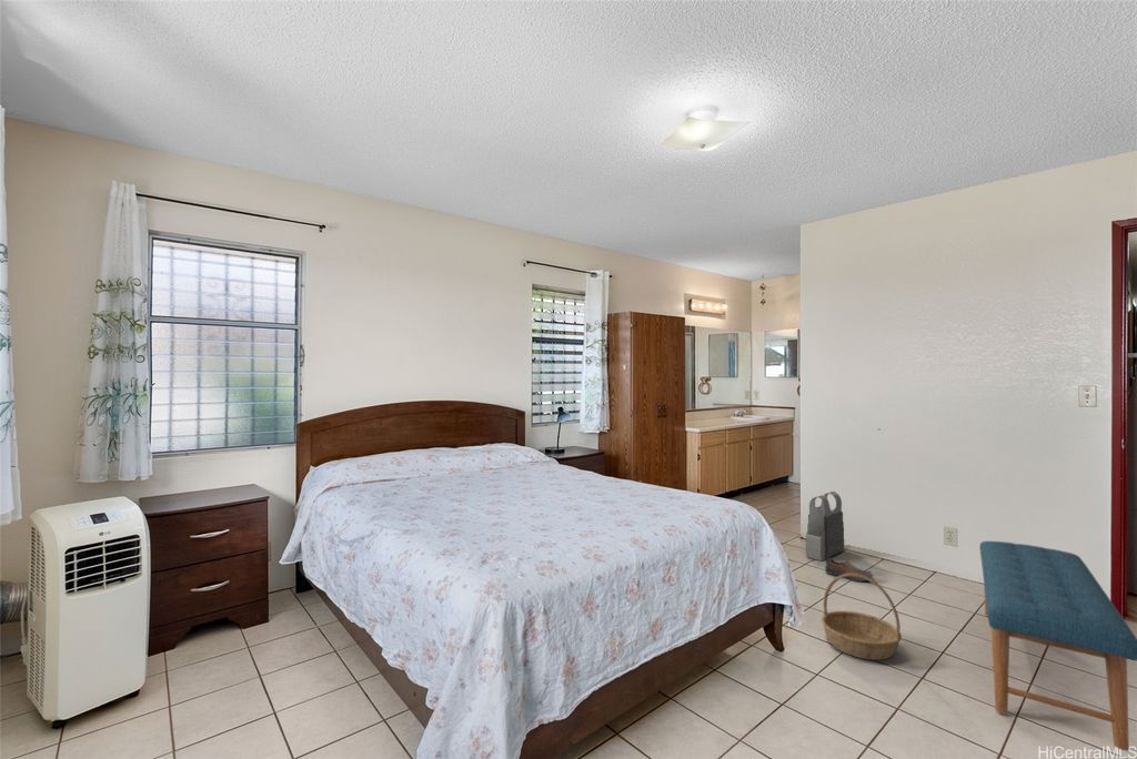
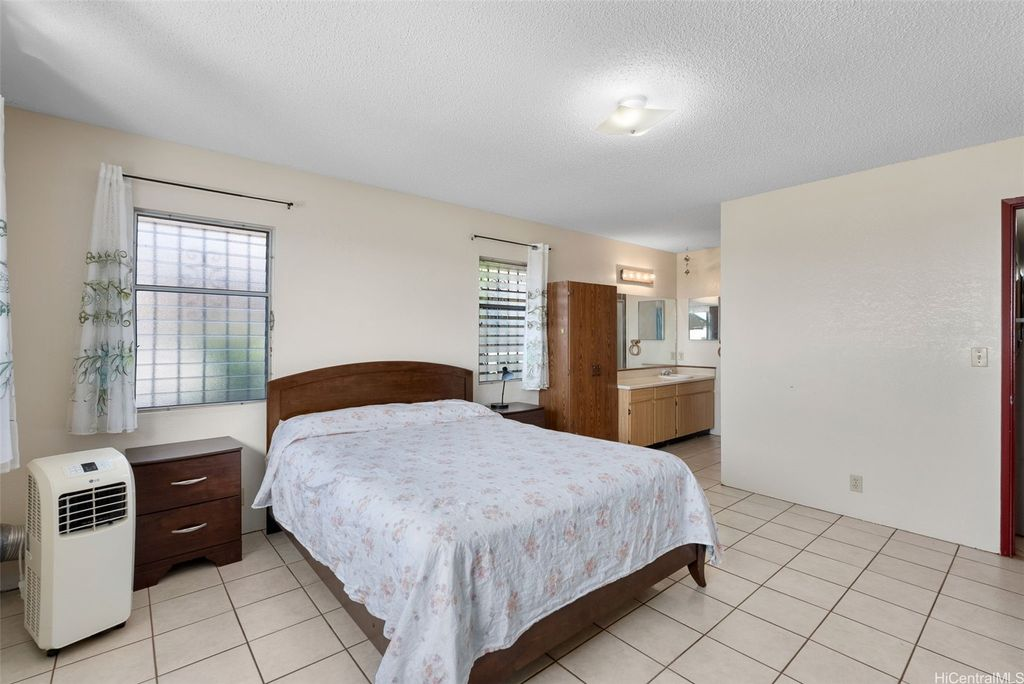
- basket [821,574,903,661]
- body armor vest [805,490,845,561]
- shoe [824,557,875,583]
- bench [978,540,1137,751]
